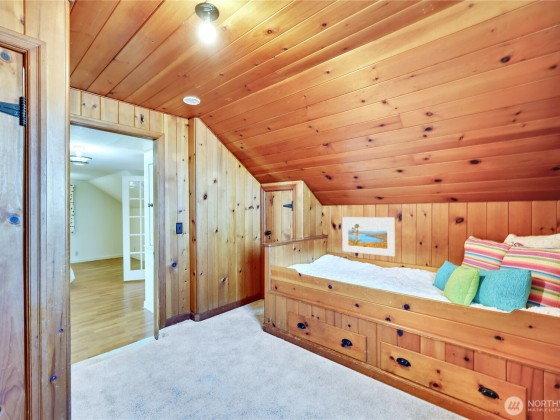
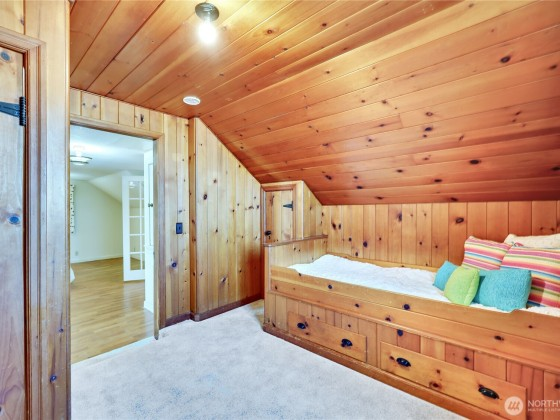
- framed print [341,216,396,257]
